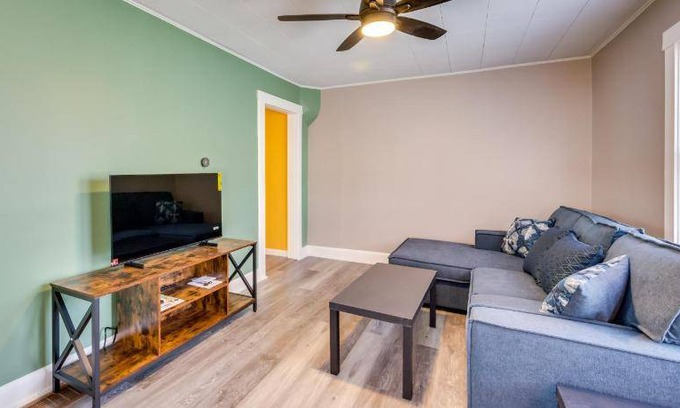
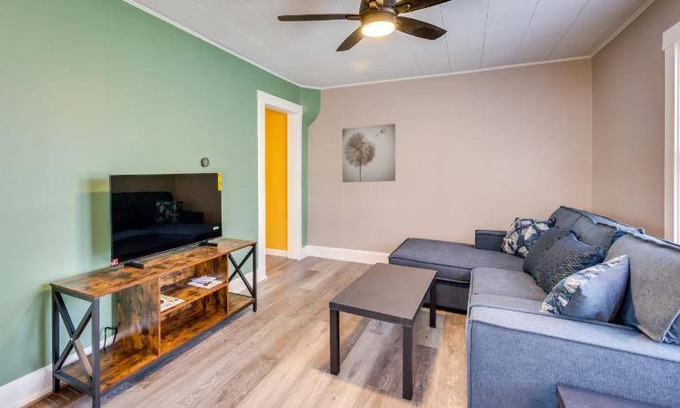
+ wall art [341,123,396,183]
